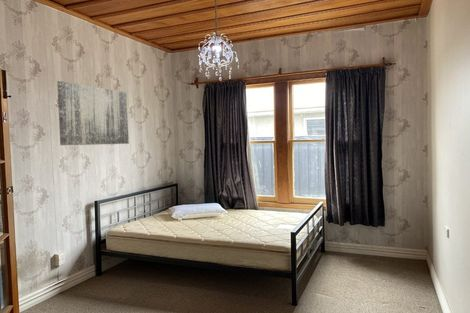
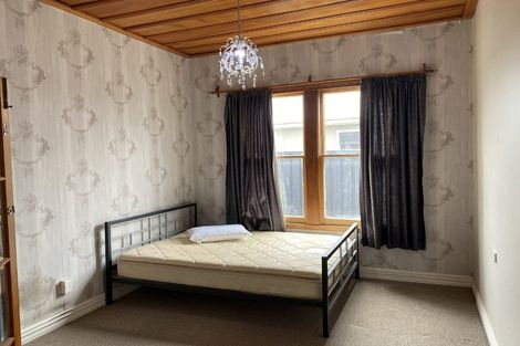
- wall art [56,80,130,146]
